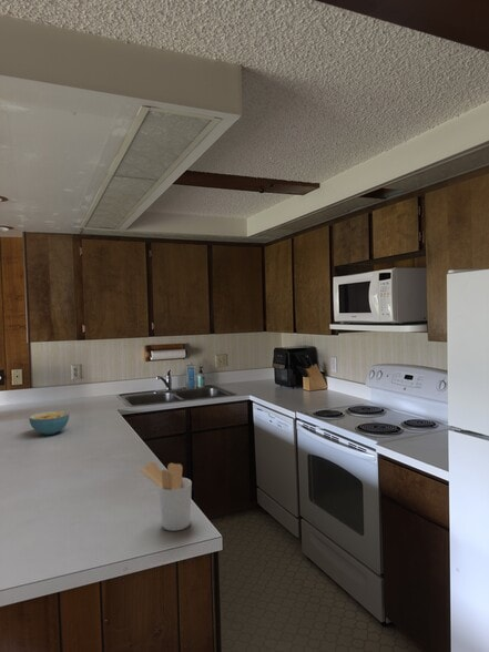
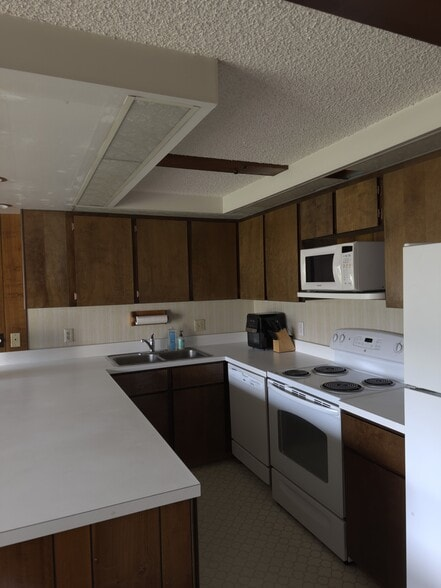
- utensil holder [139,461,193,532]
- cereal bowl [28,410,71,436]
